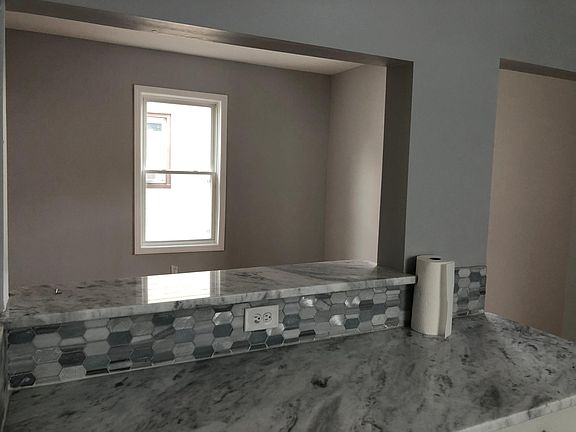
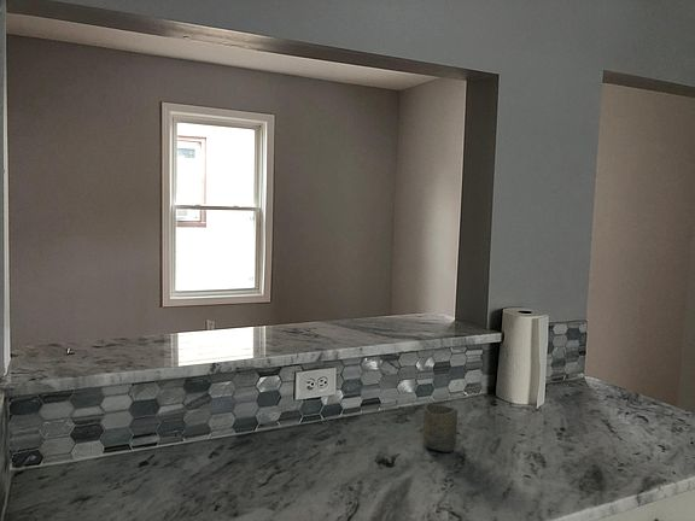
+ cup [421,403,459,453]
